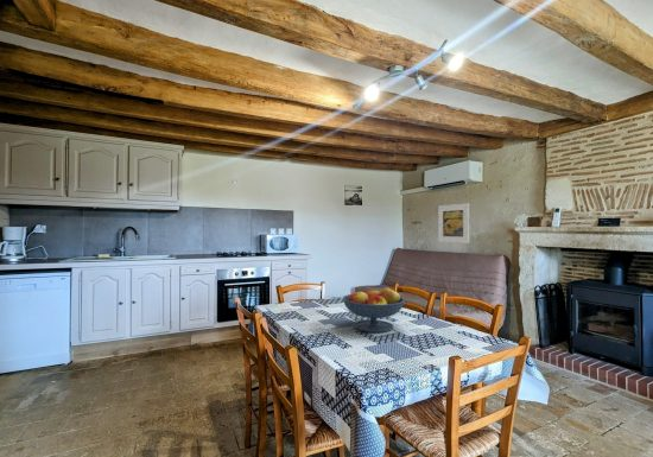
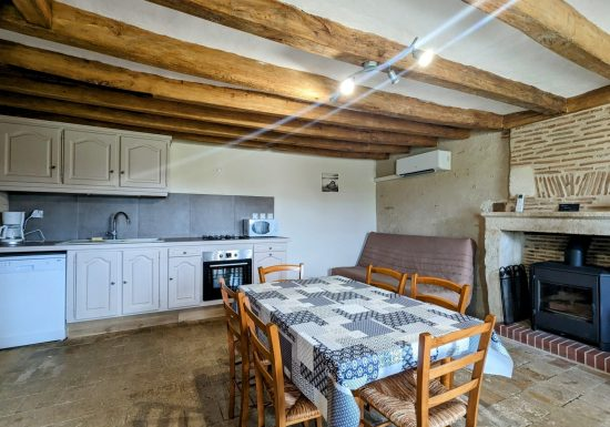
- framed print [437,202,470,245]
- fruit bowl [342,286,406,334]
